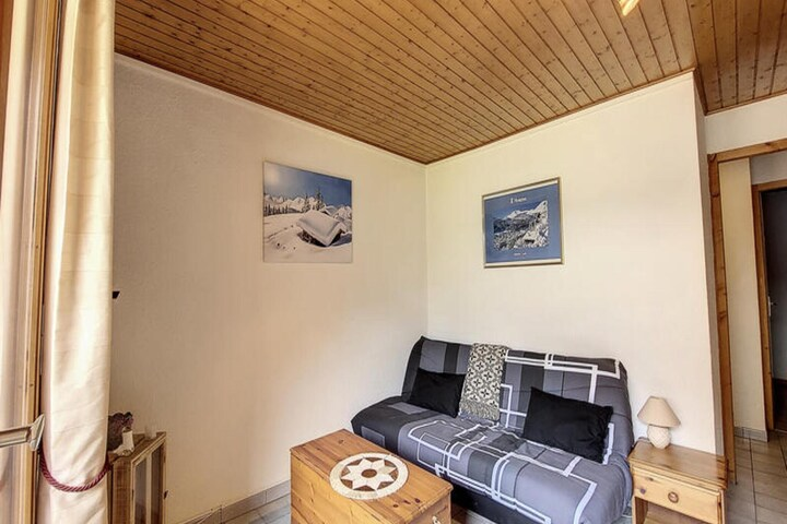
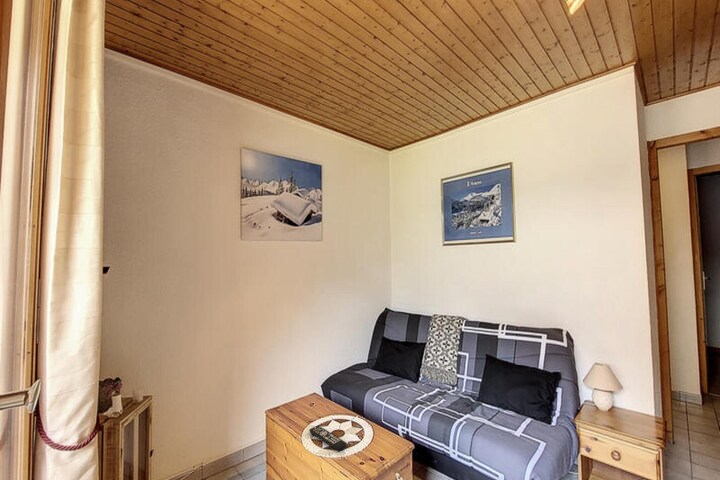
+ remote control [308,425,348,452]
